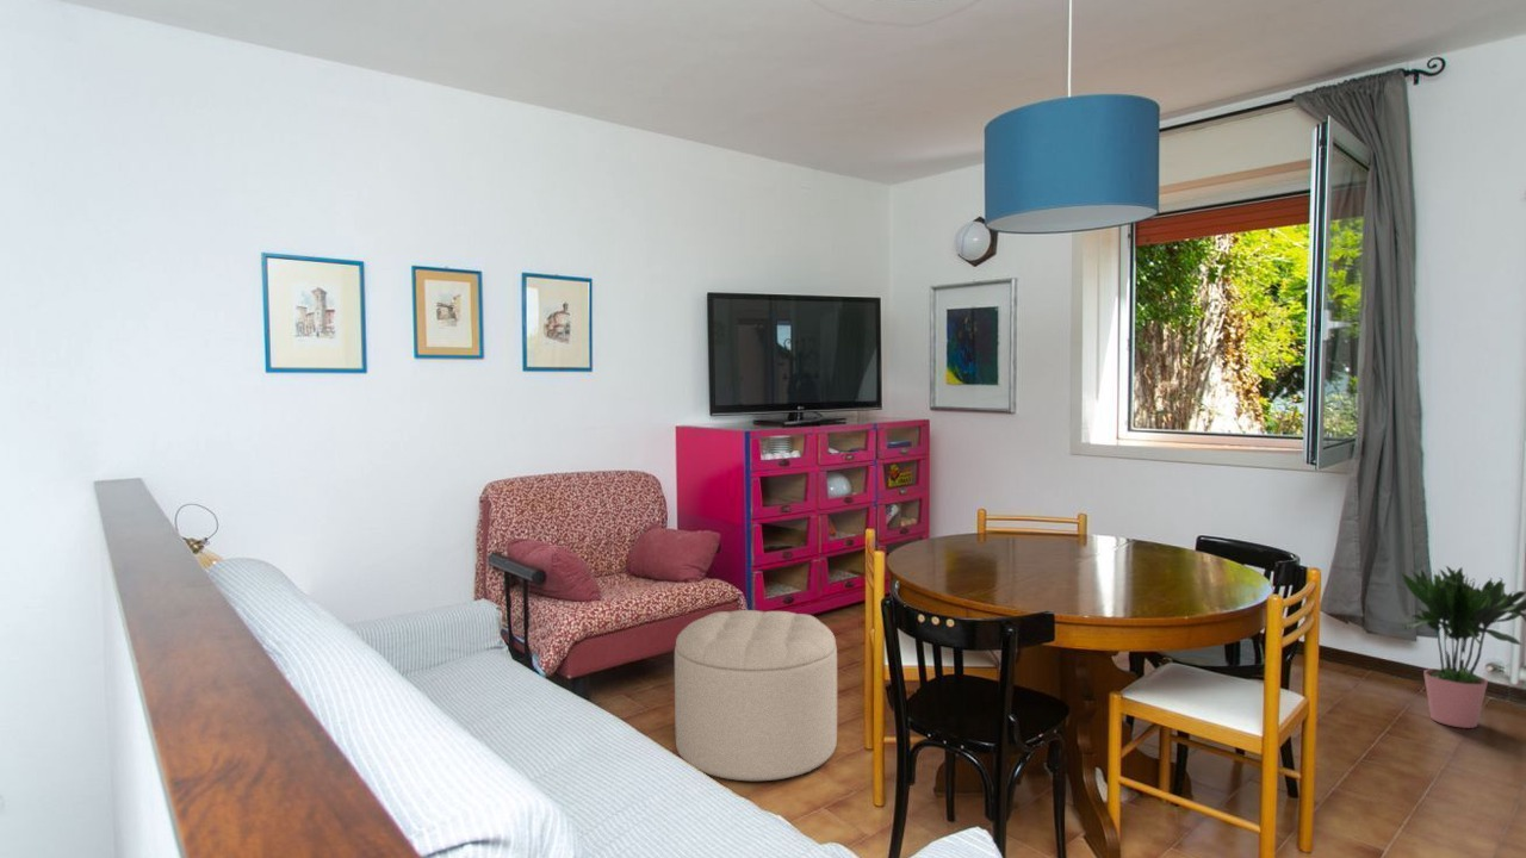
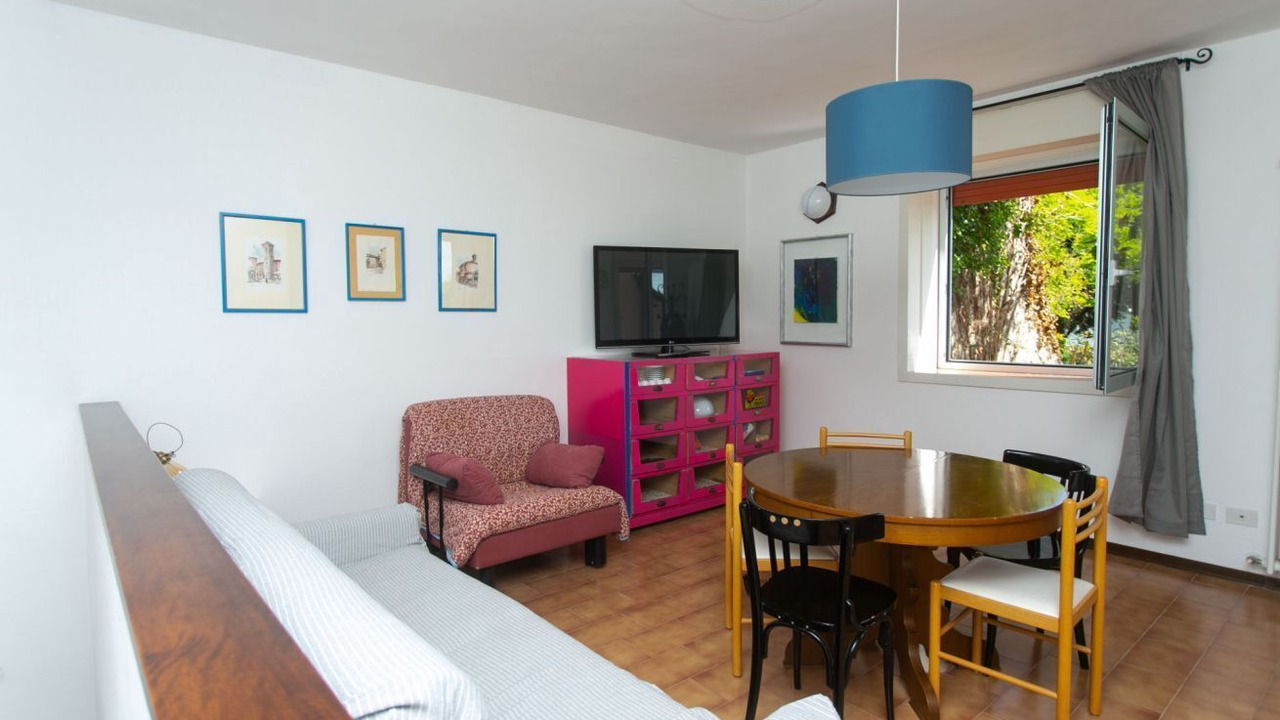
- potted plant [1400,564,1526,729]
- ottoman [674,609,838,782]
